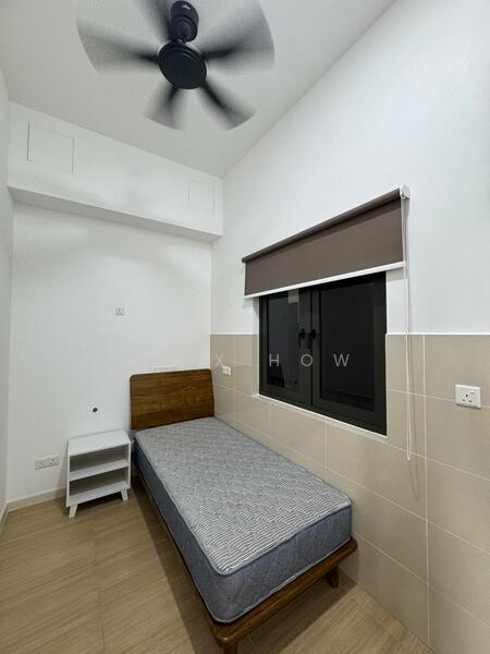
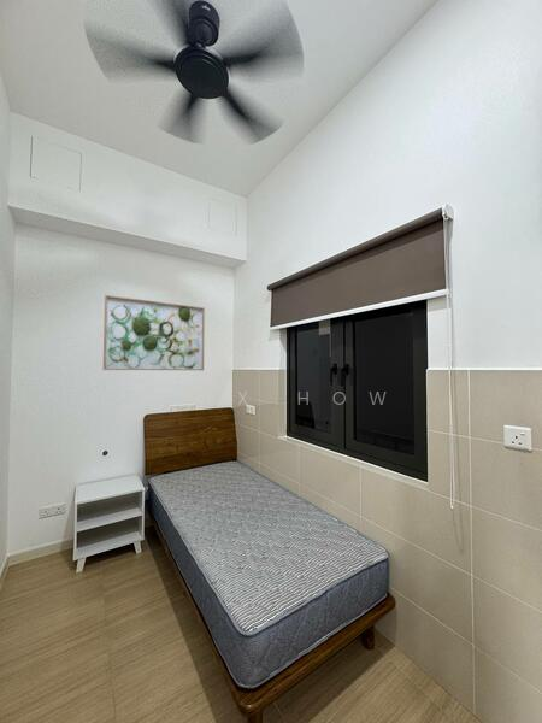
+ wall art [102,294,206,371]
